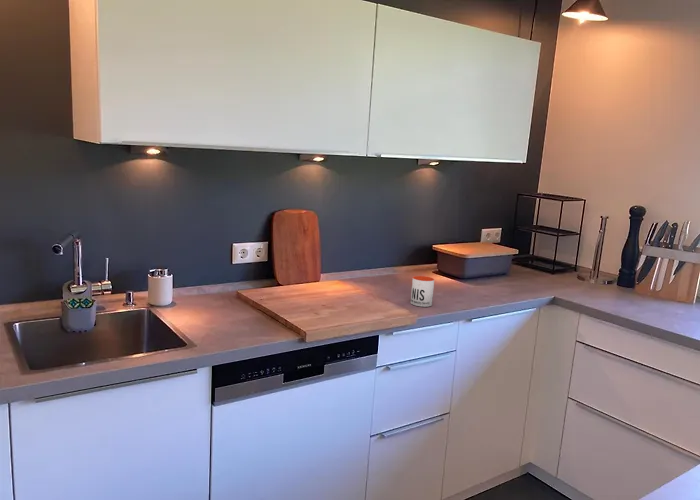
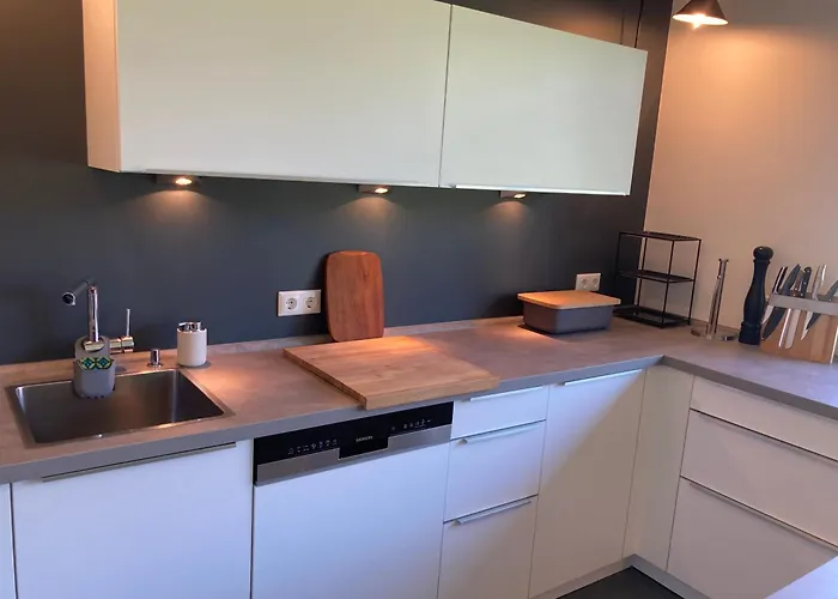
- mug [410,275,435,308]
